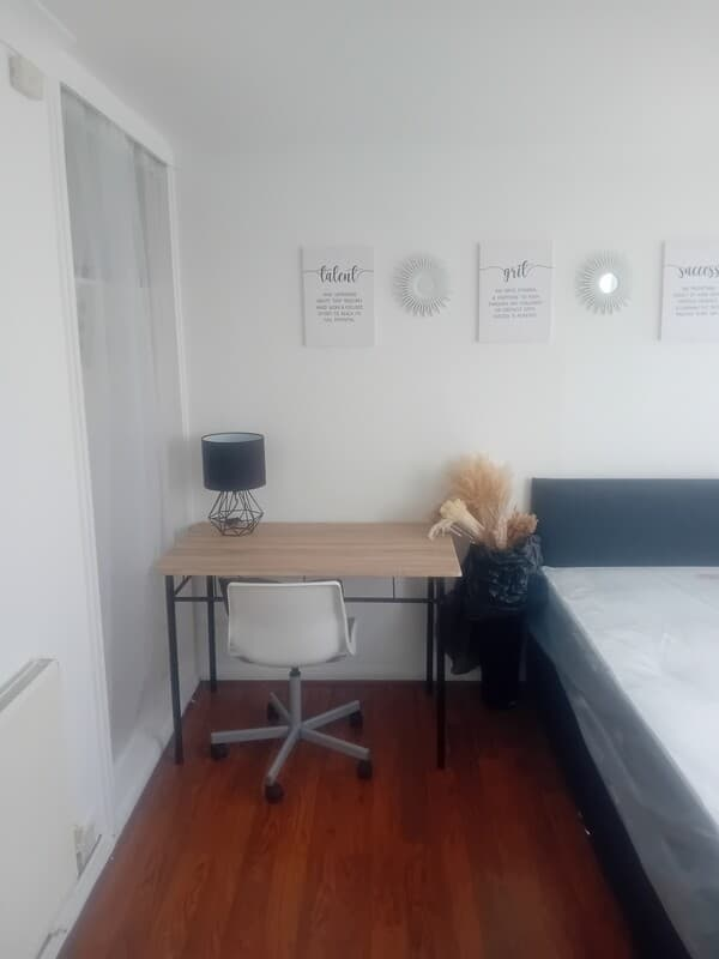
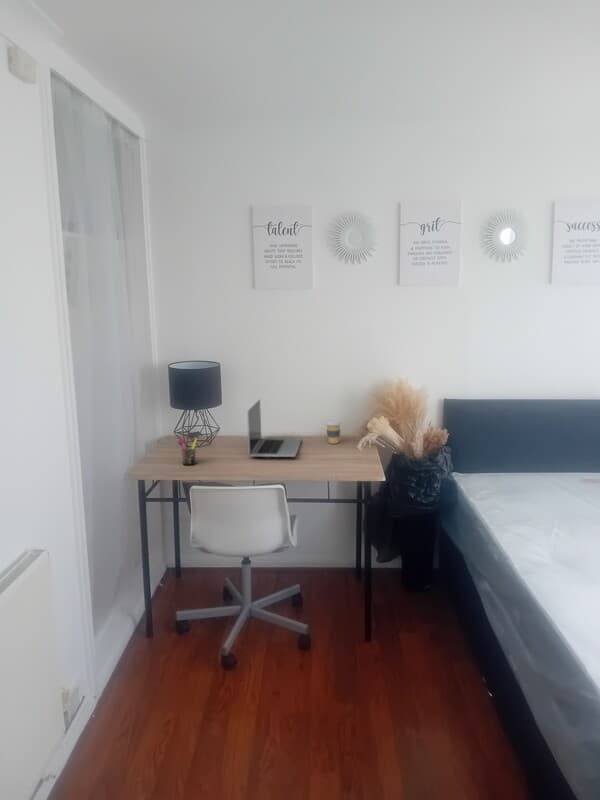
+ coffee cup [324,419,342,445]
+ laptop [246,398,303,458]
+ pen holder [177,437,198,466]
